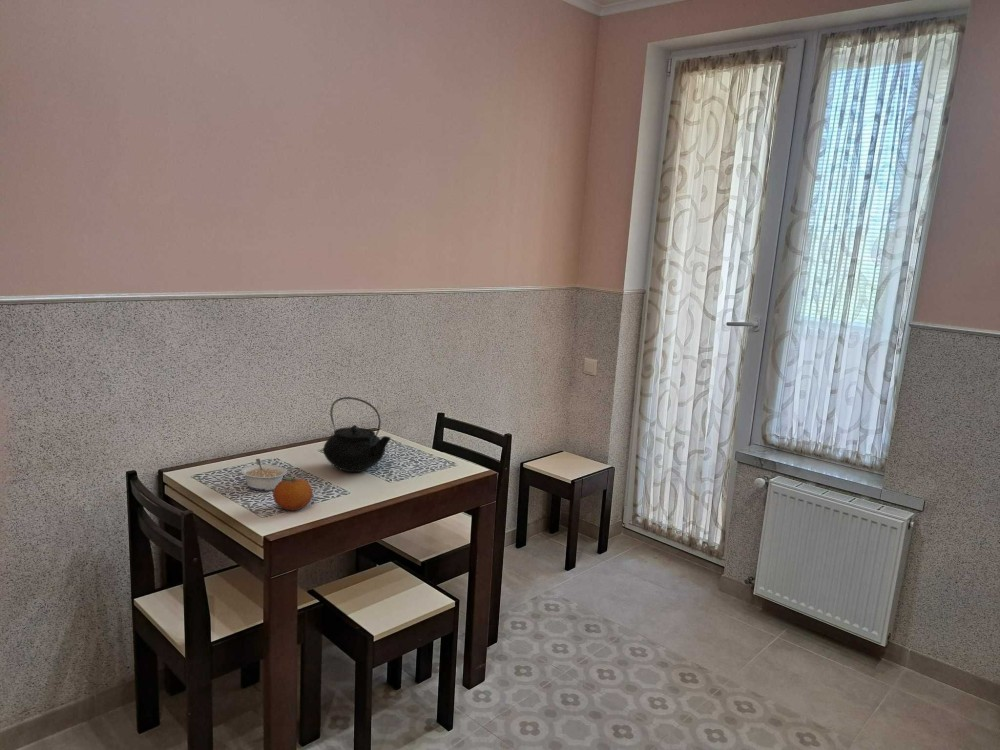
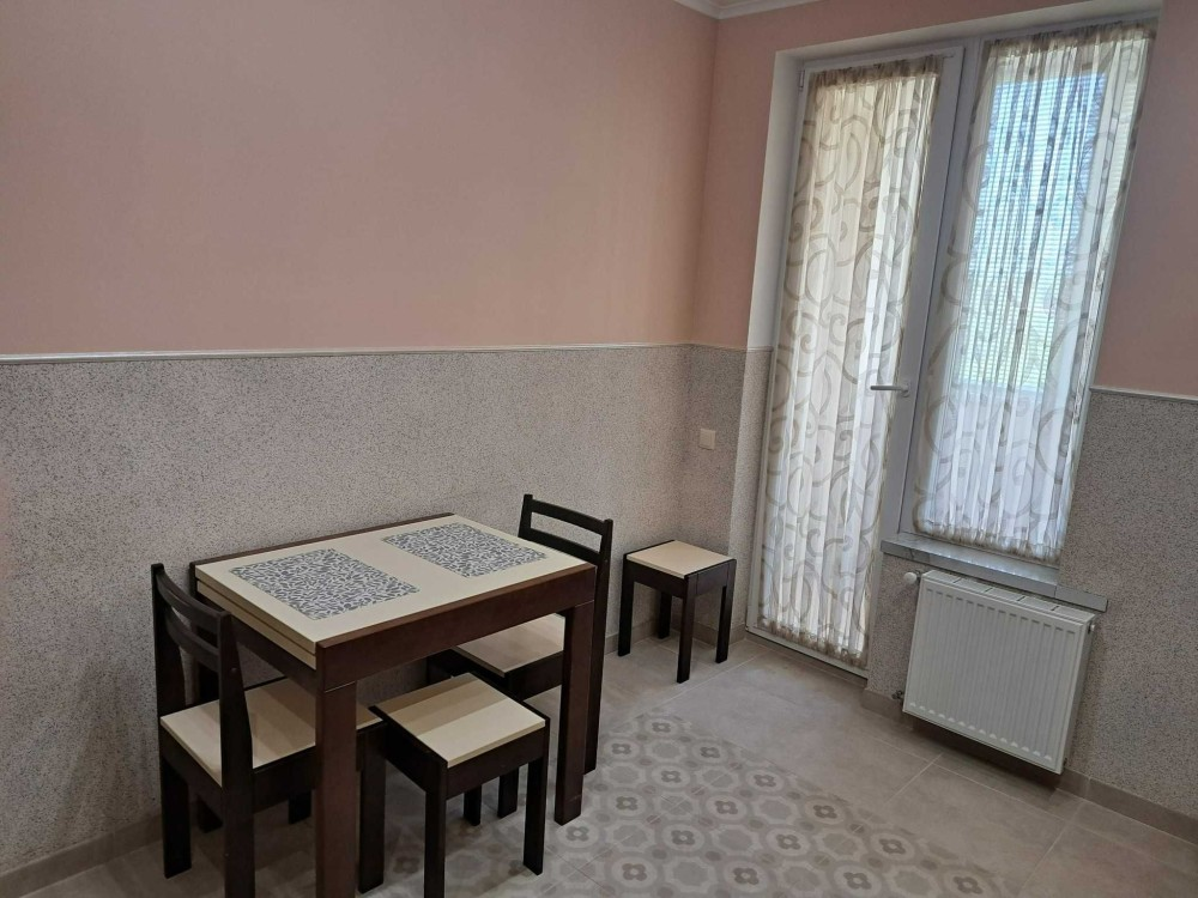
- legume [240,458,288,492]
- fruit [272,477,314,511]
- teapot [322,396,392,473]
